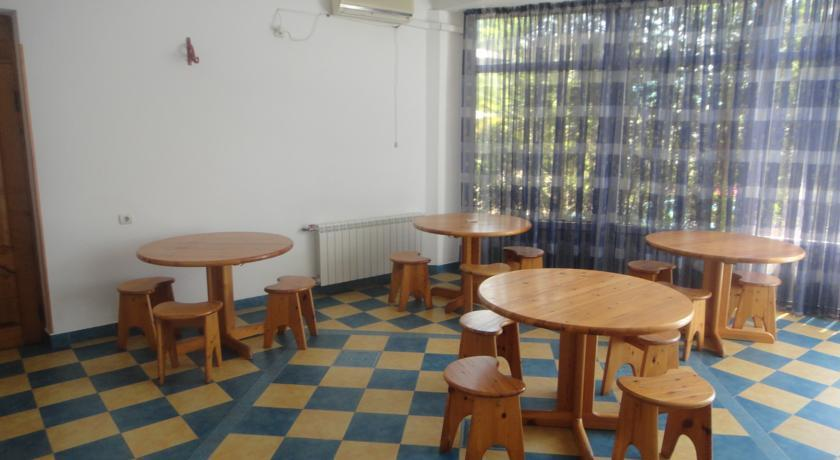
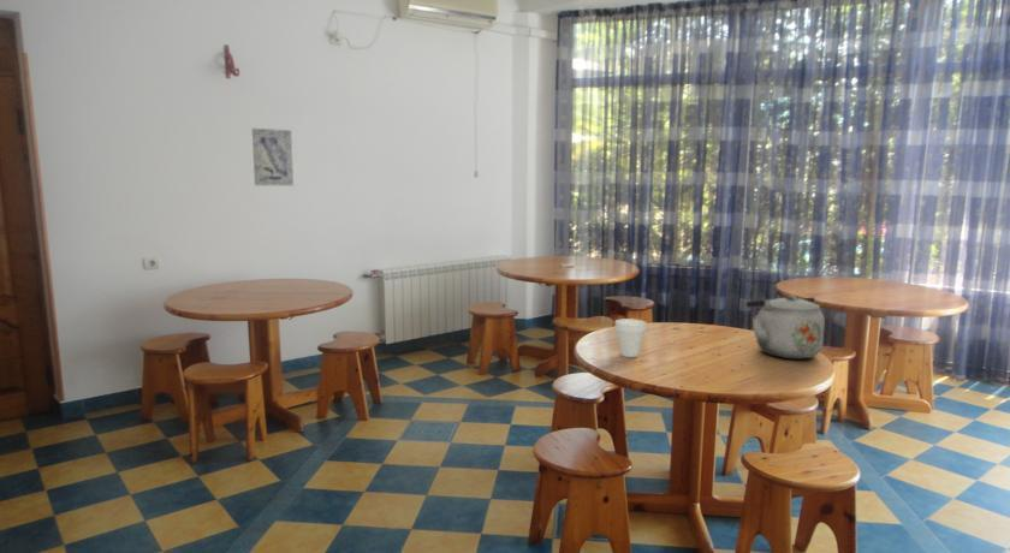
+ cup [613,317,647,358]
+ kettle [745,293,826,361]
+ wall art [251,127,295,186]
